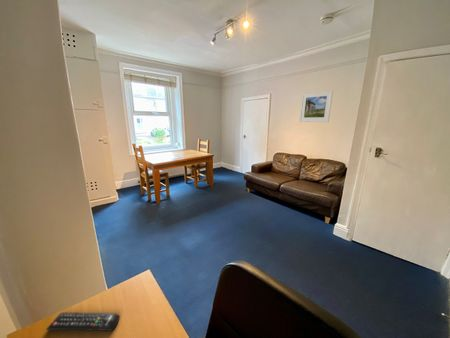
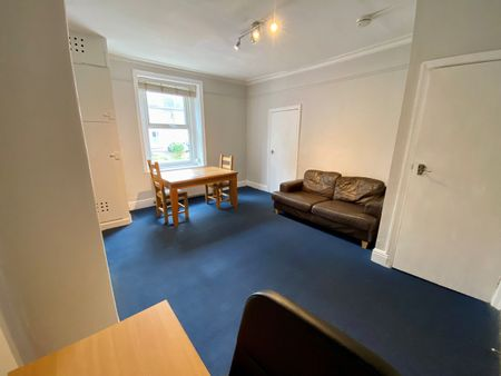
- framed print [298,89,334,123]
- remote control [45,312,120,332]
